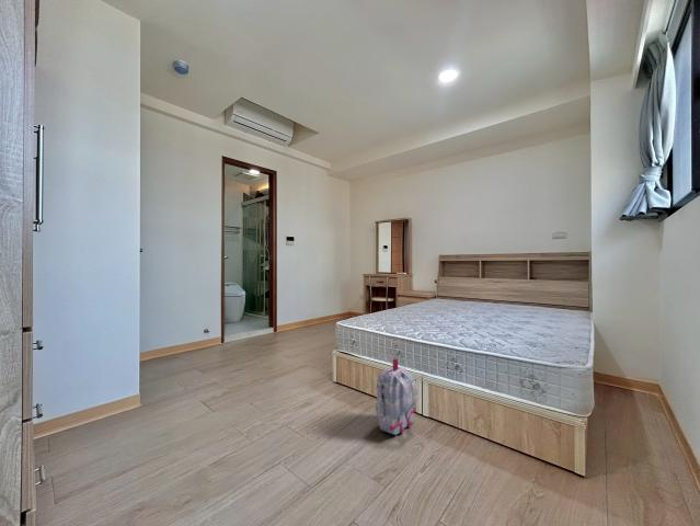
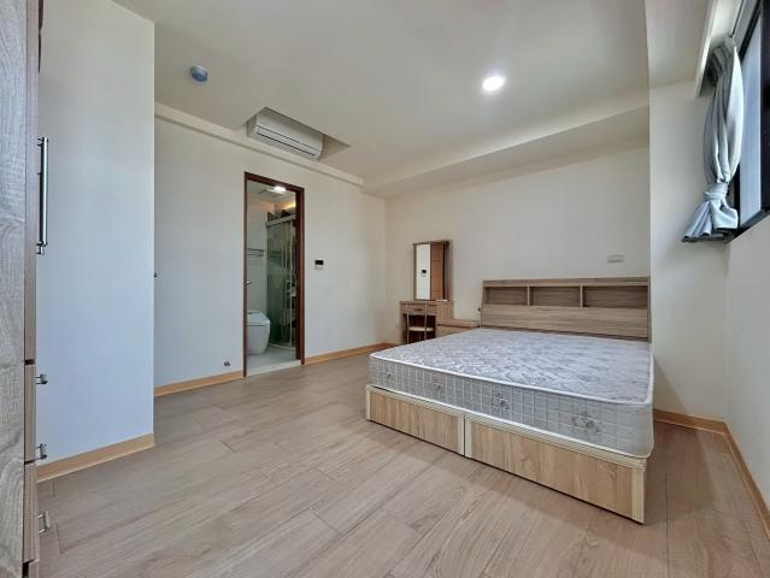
- backpack [375,357,418,436]
